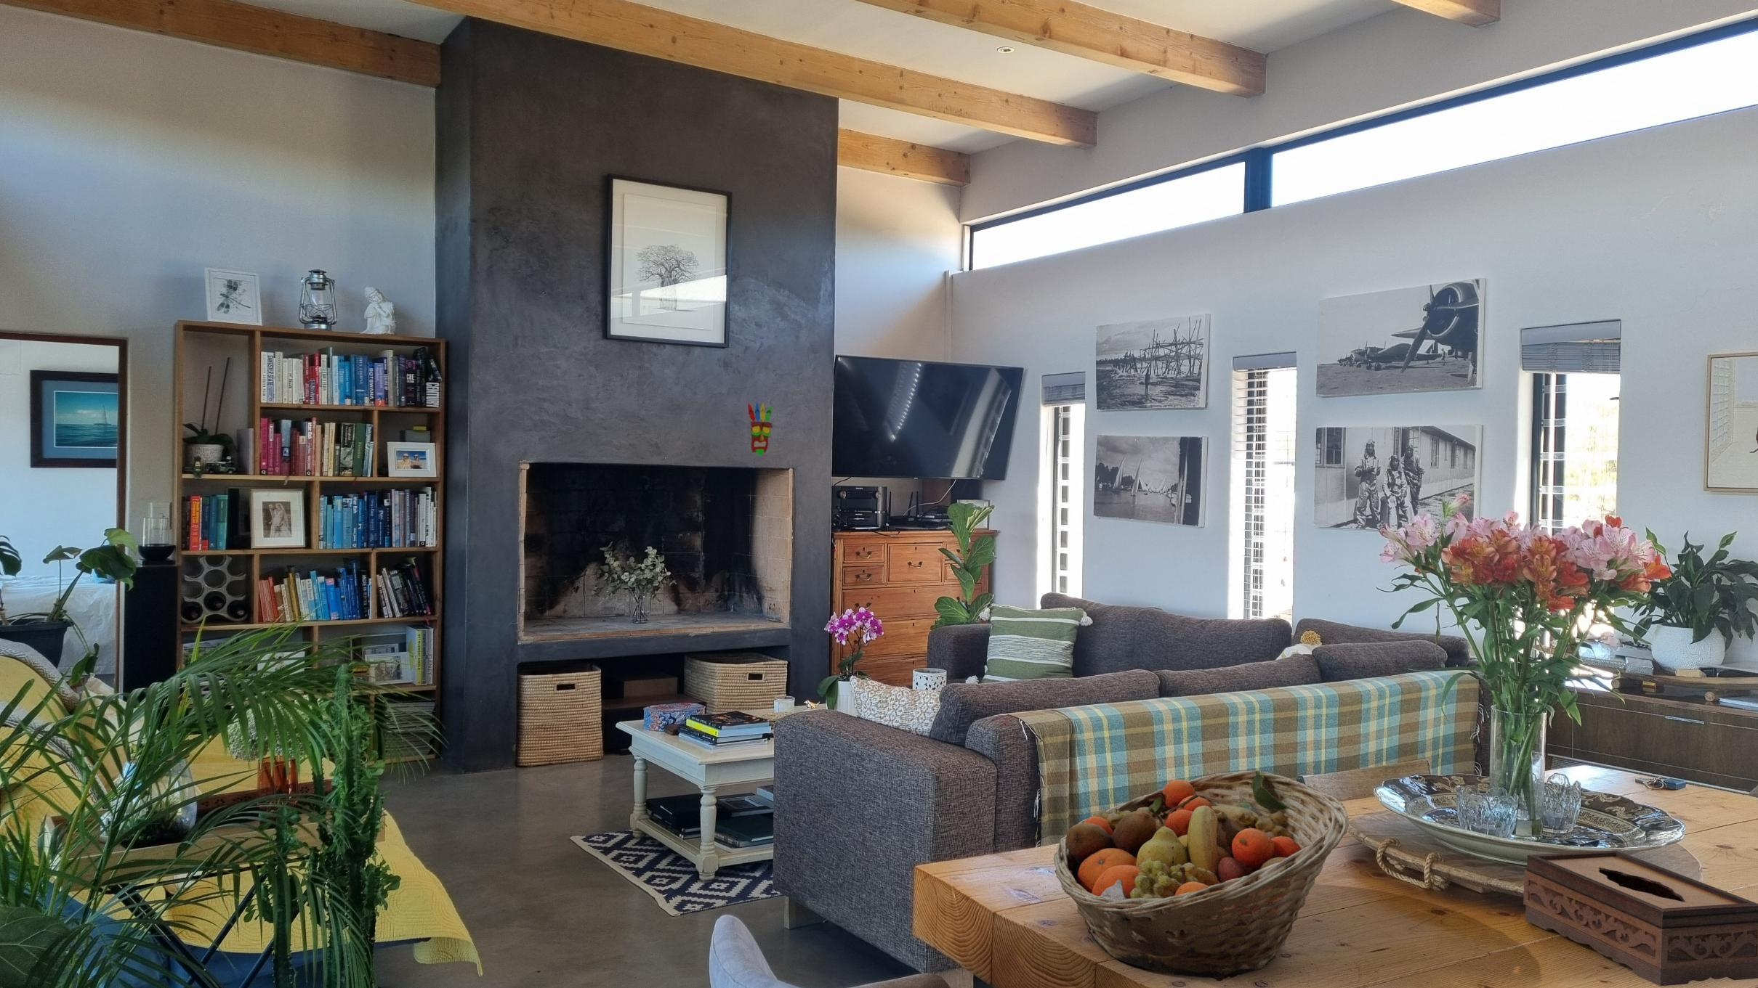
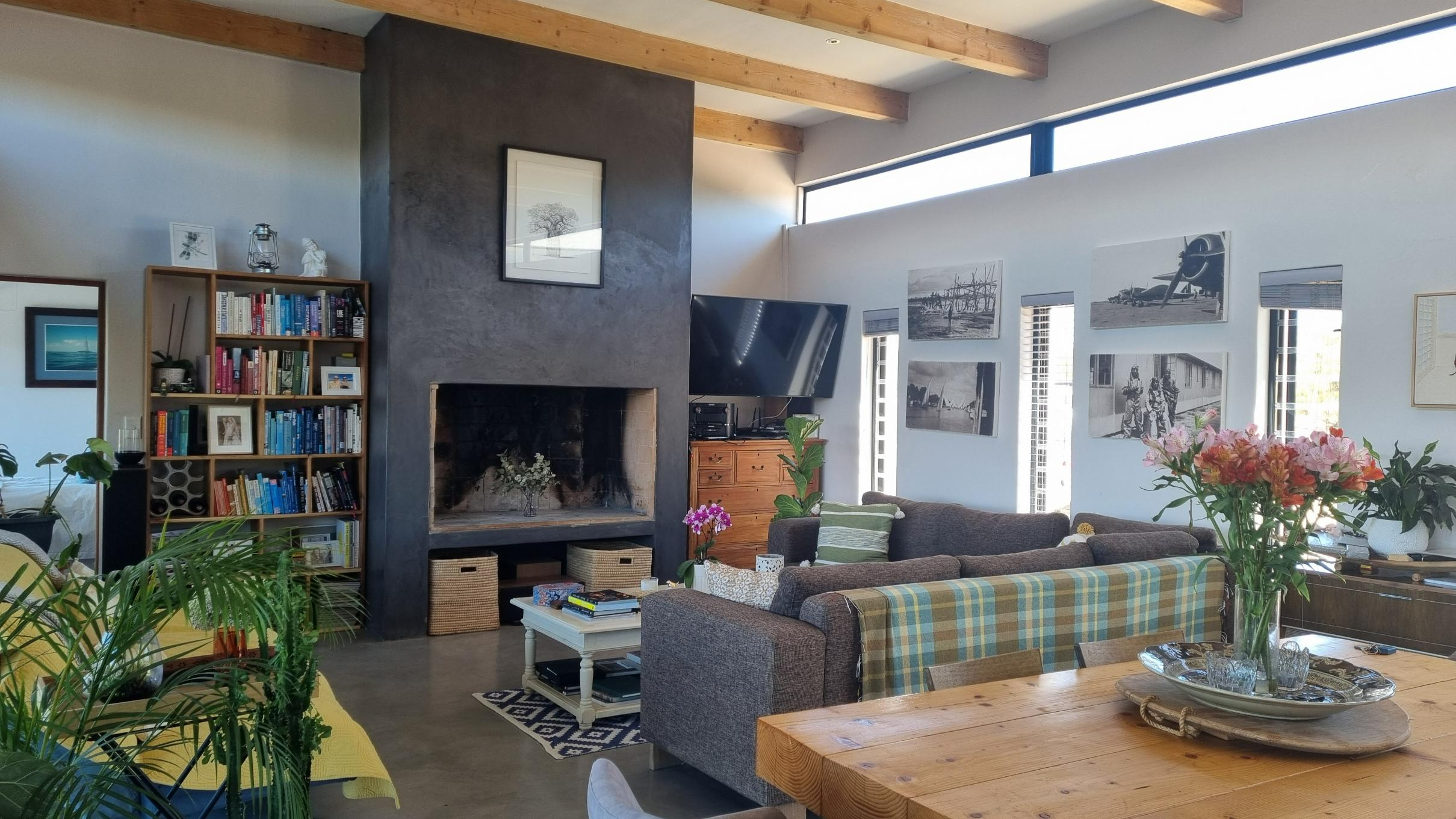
- fruit basket [1053,770,1350,982]
- tissue box [1523,849,1758,987]
- decorative mask [747,402,774,457]
